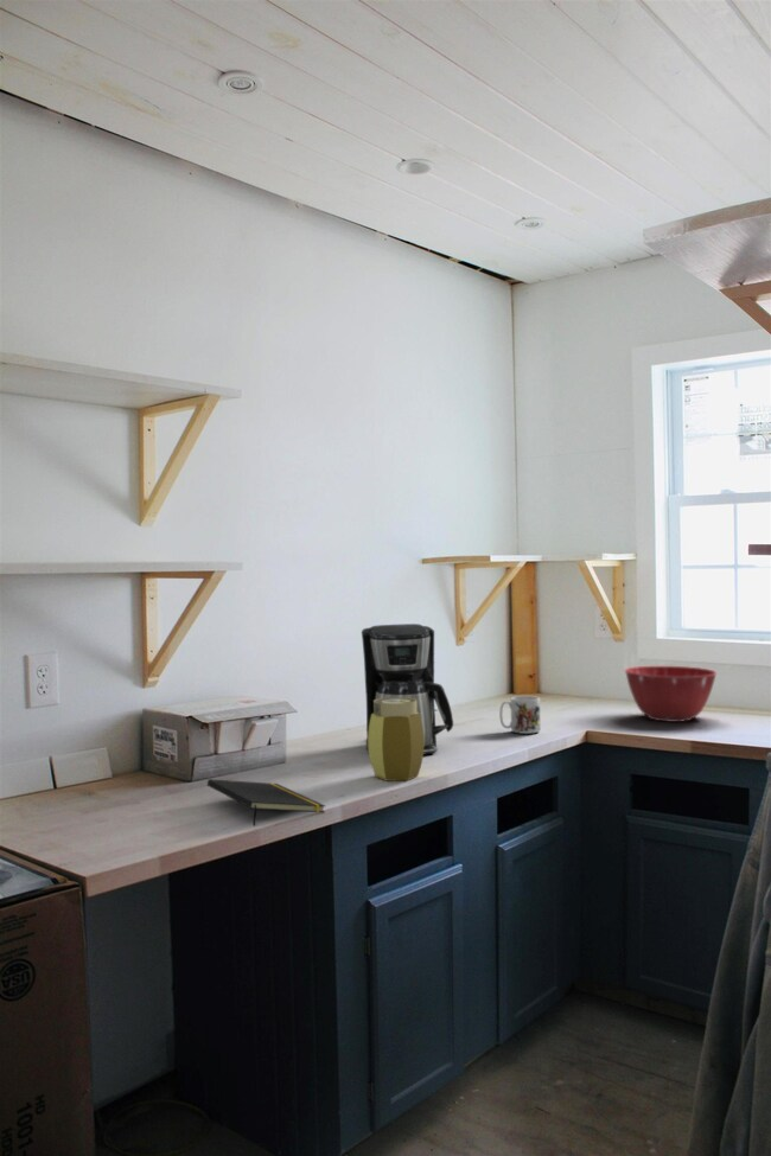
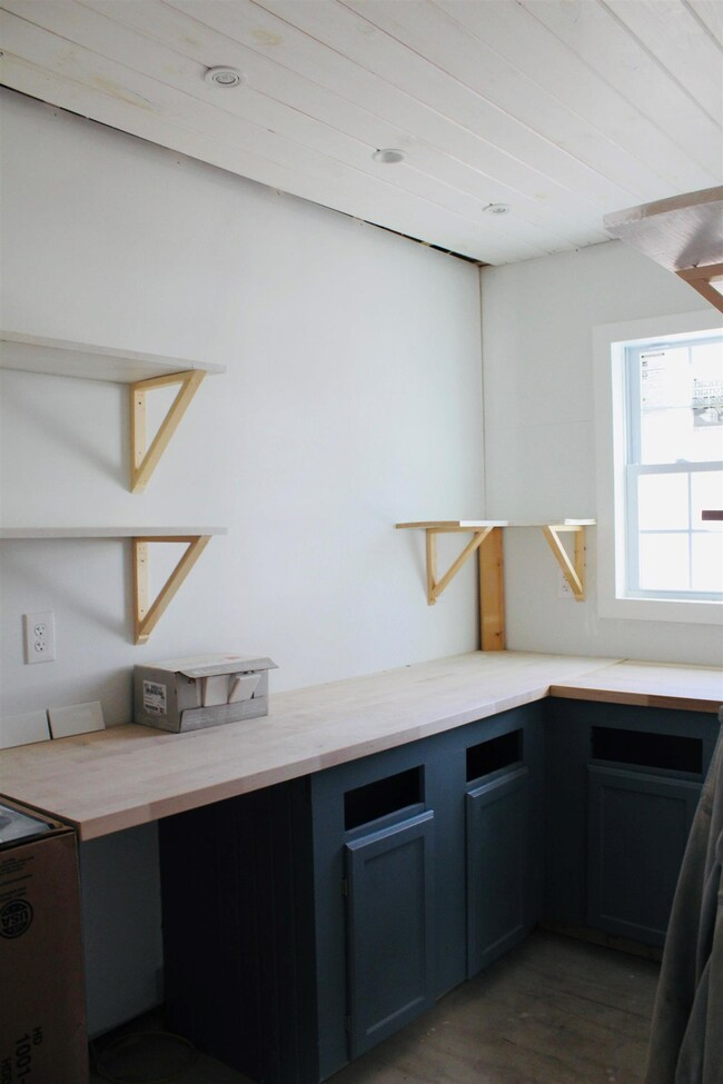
- mug [498,695,541,735]
- mixing bowl [623,665,719,723]
- notepad [206,778,326,828]
- jar [368,697,425,783]
- coffee maker [361,622,454,755]
